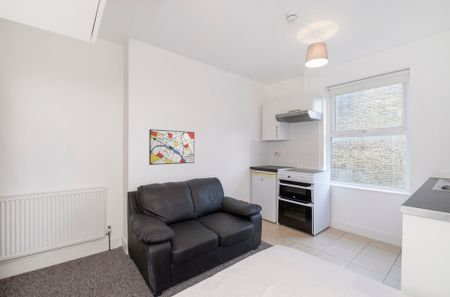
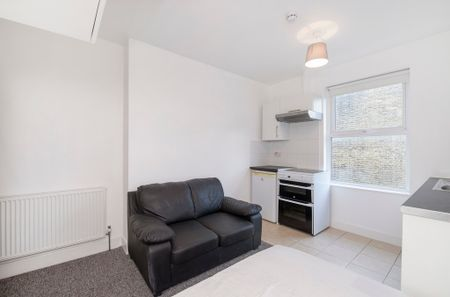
- wall art [148,128,195,166]
